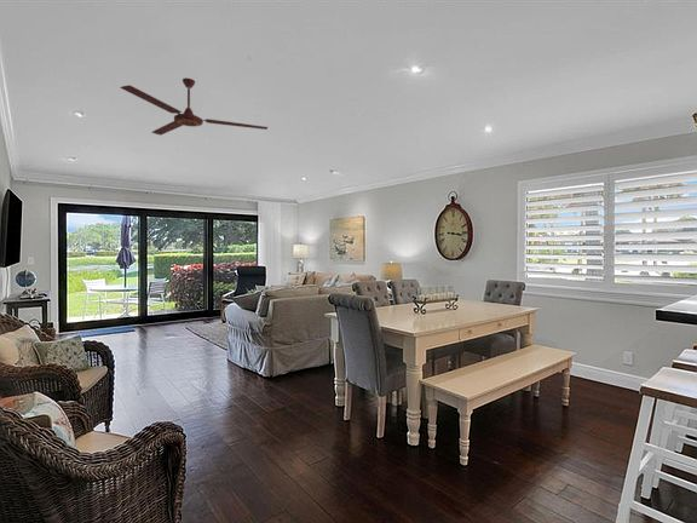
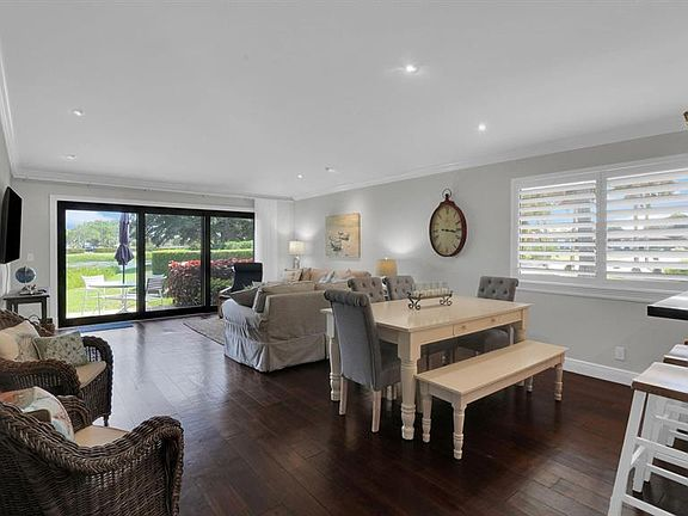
- ceiling fan [119,77,269,136]
